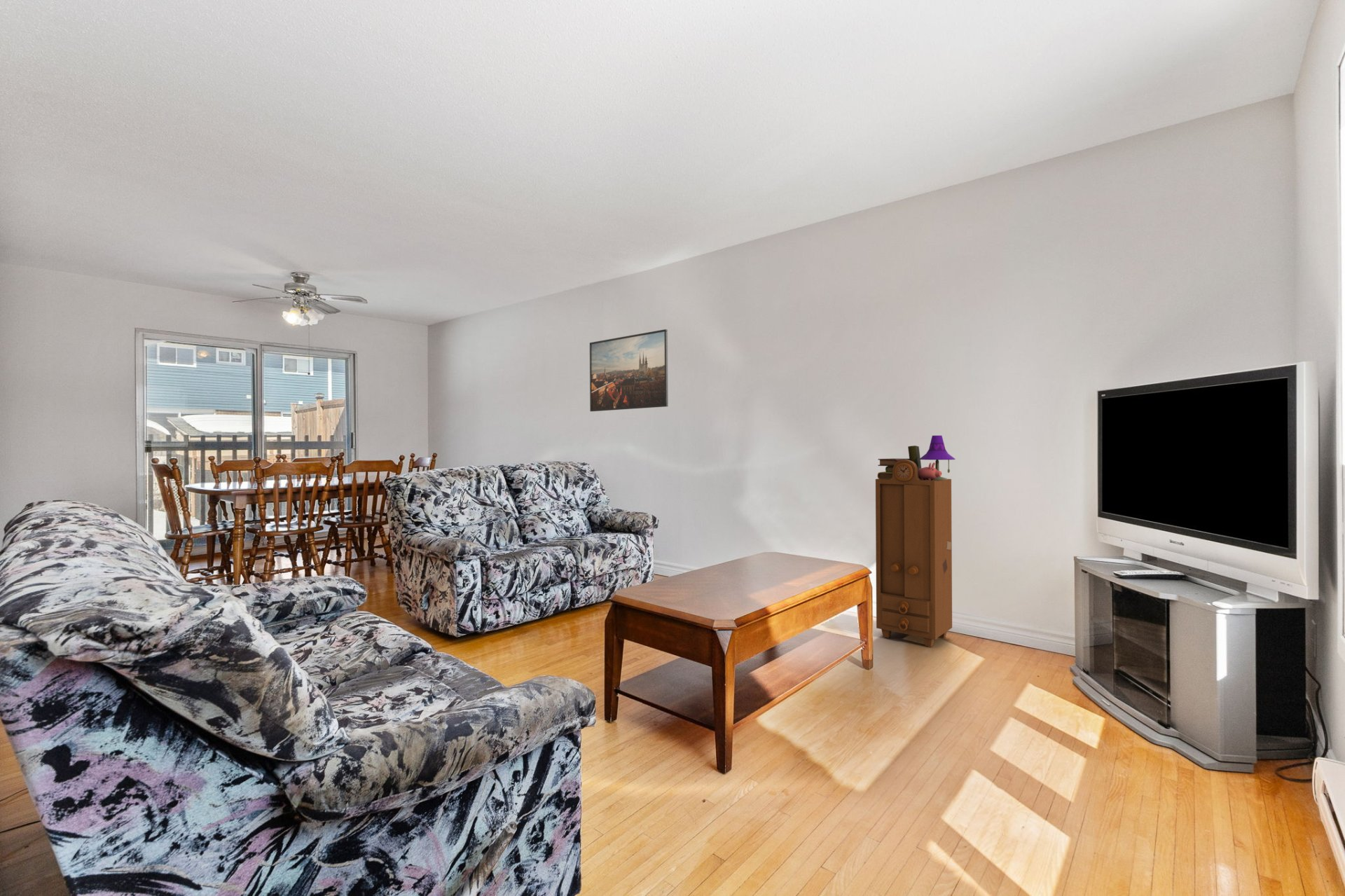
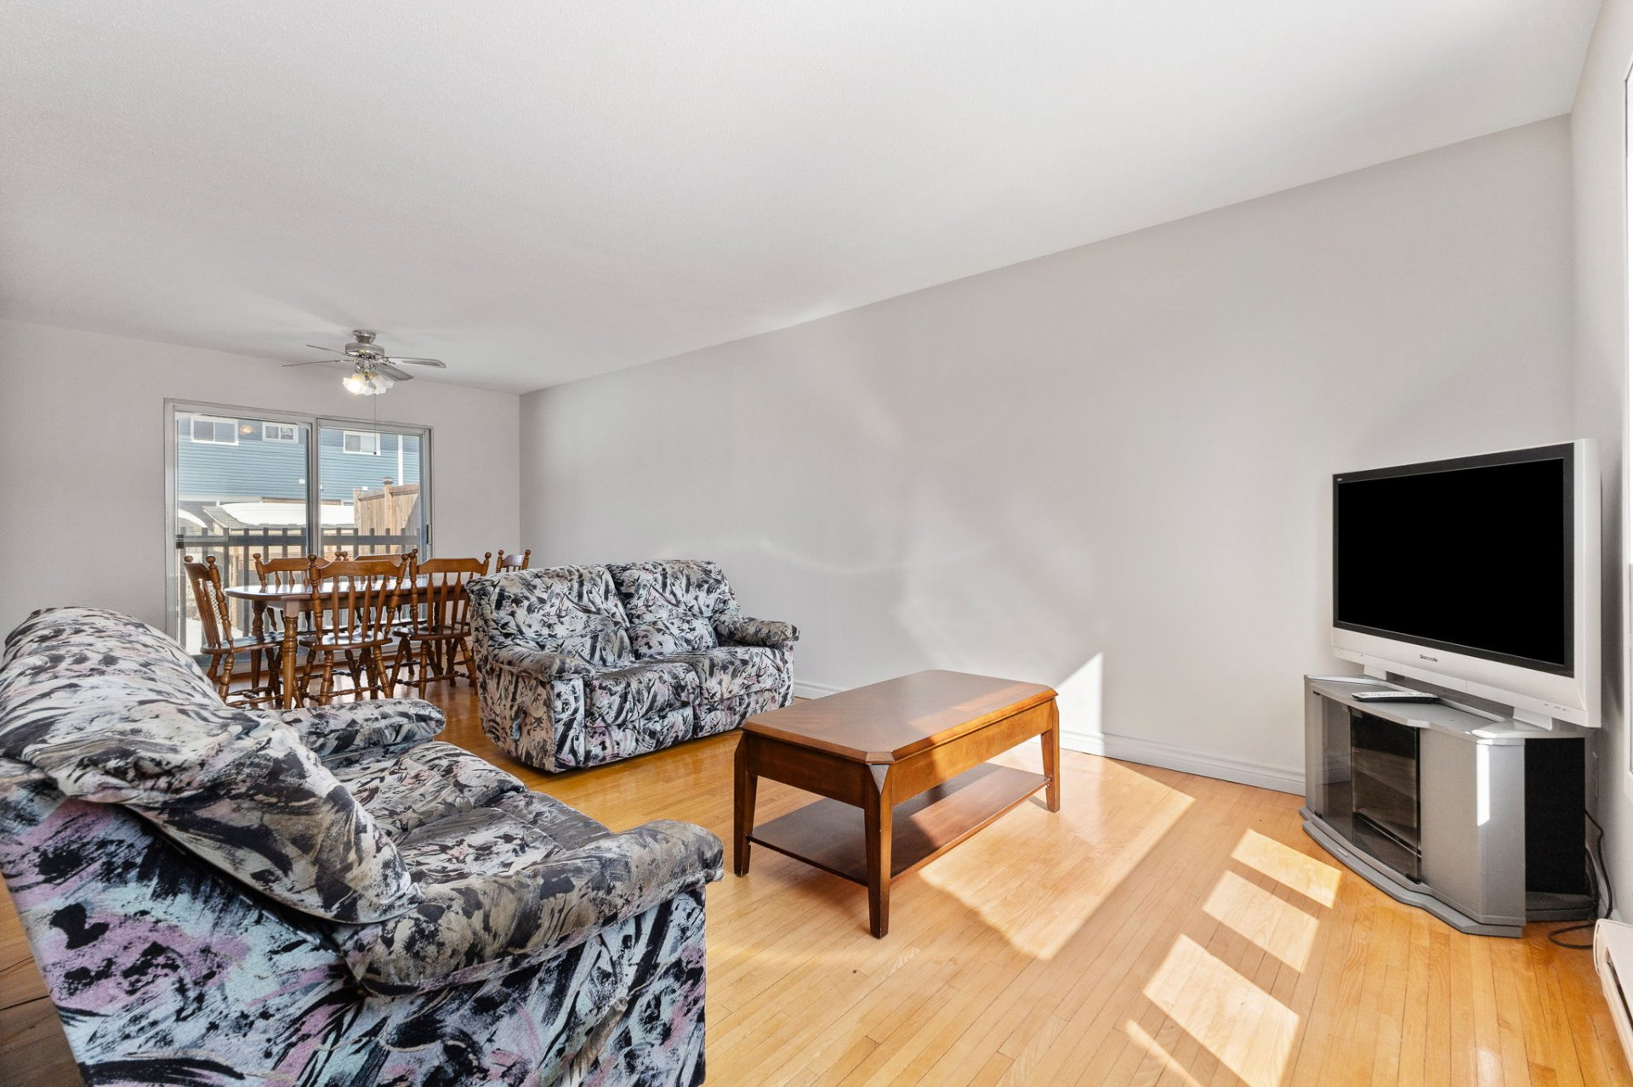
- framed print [589,329,669,412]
- cabinet [875,435,956,647]
